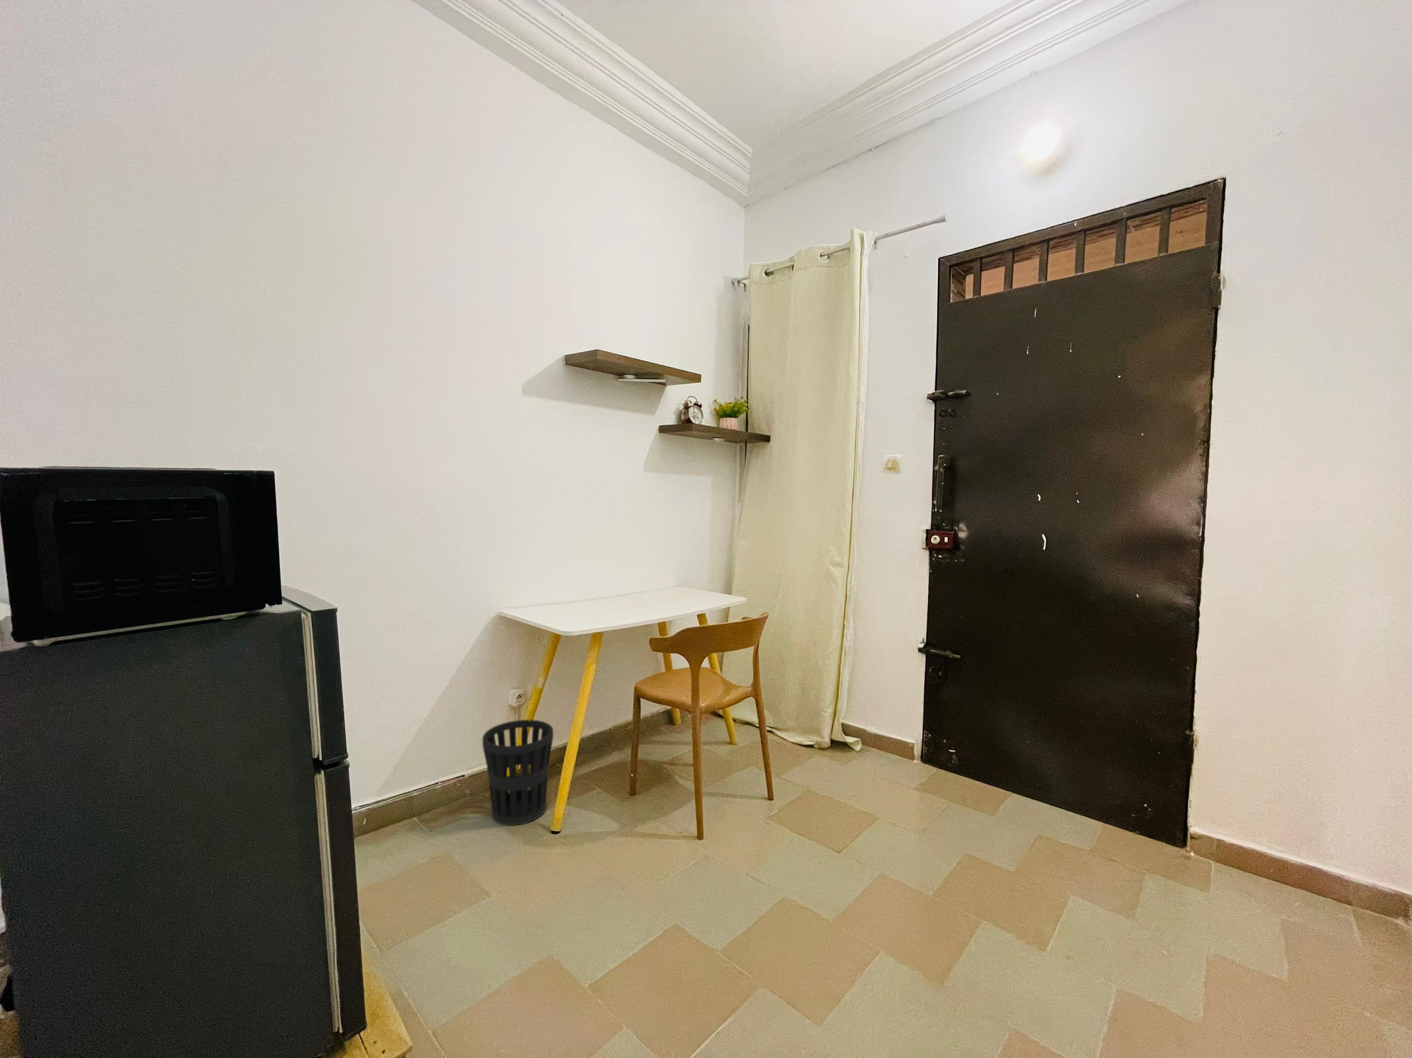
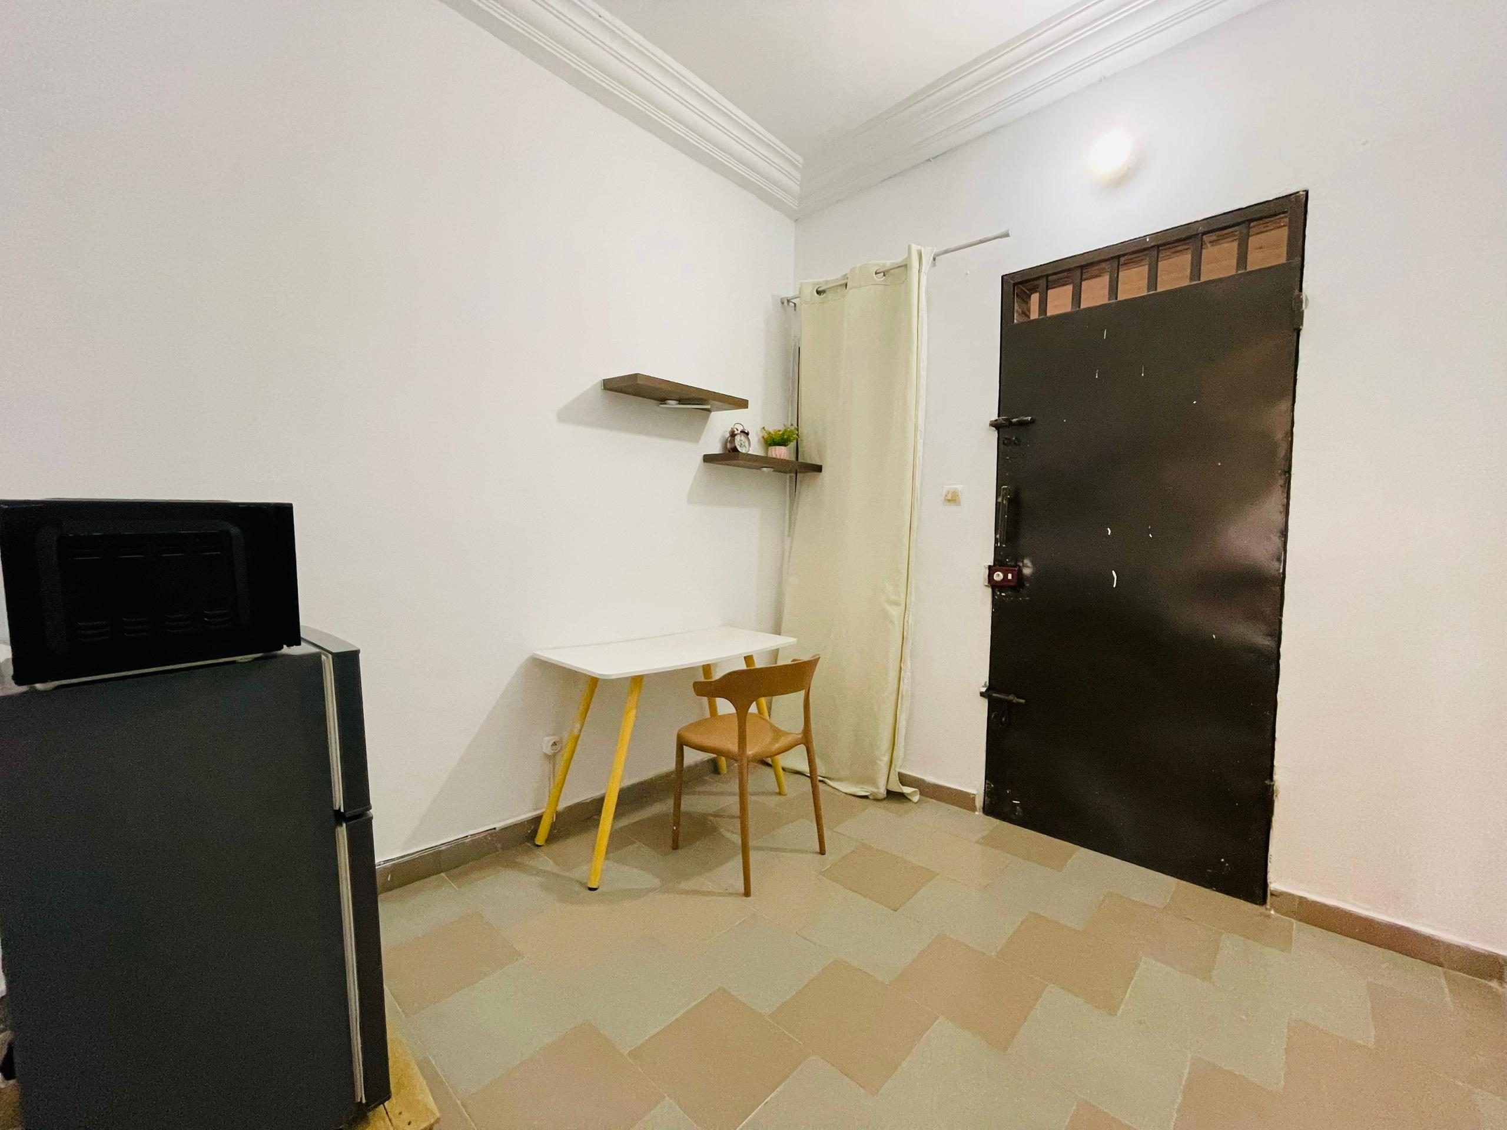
- wastebasket [481,719,554,826]
